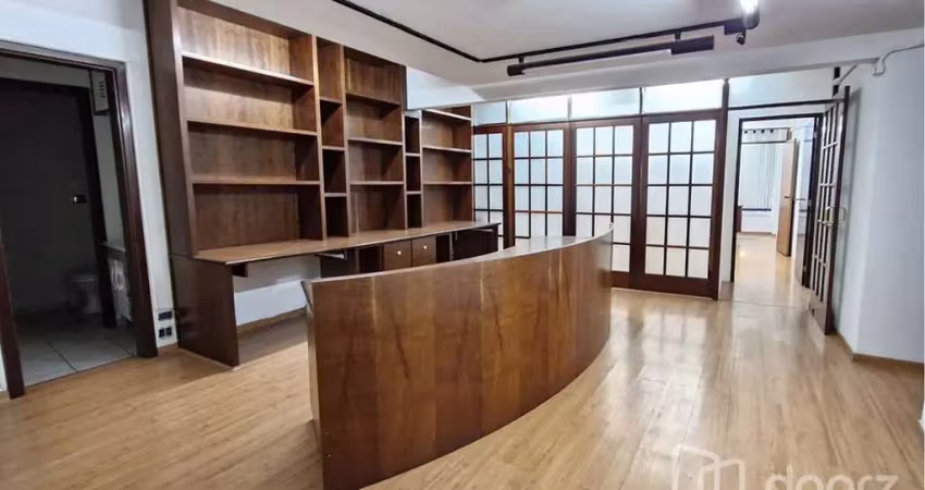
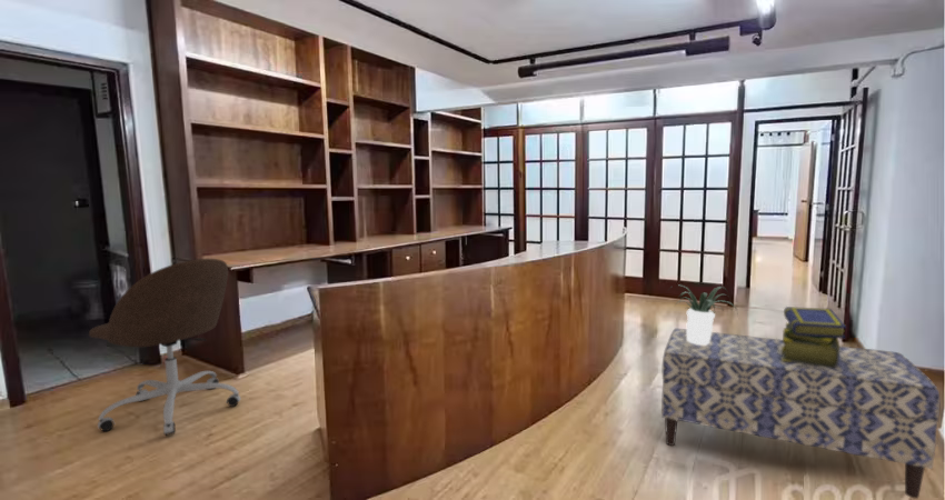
+ potted plant [668,283,739,344]
+ bench [660,328,941,500]
+ stack of books [782,306,847,368]
+ office chair [88,258,242,437]
